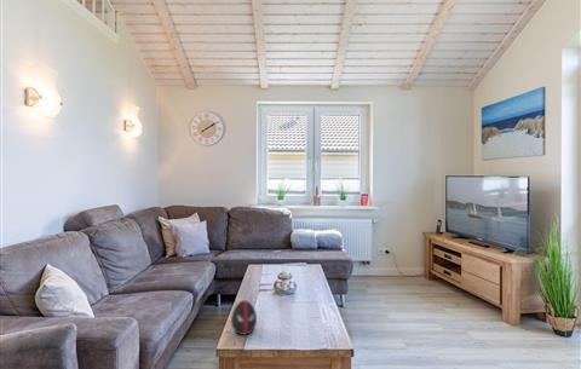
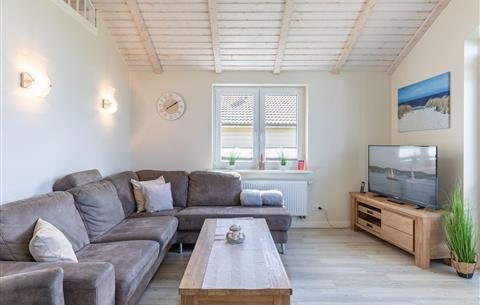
- decorative egg [230,299,258,336]
